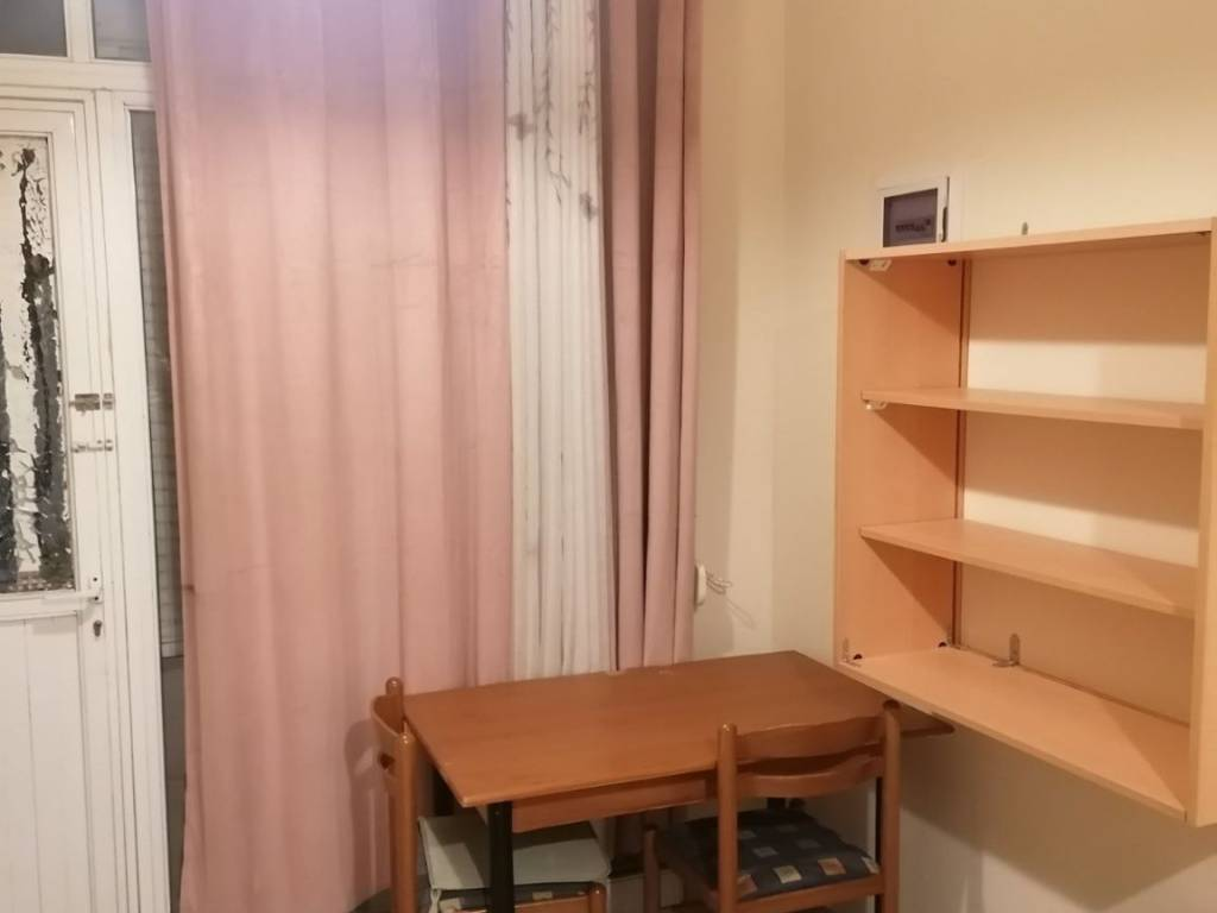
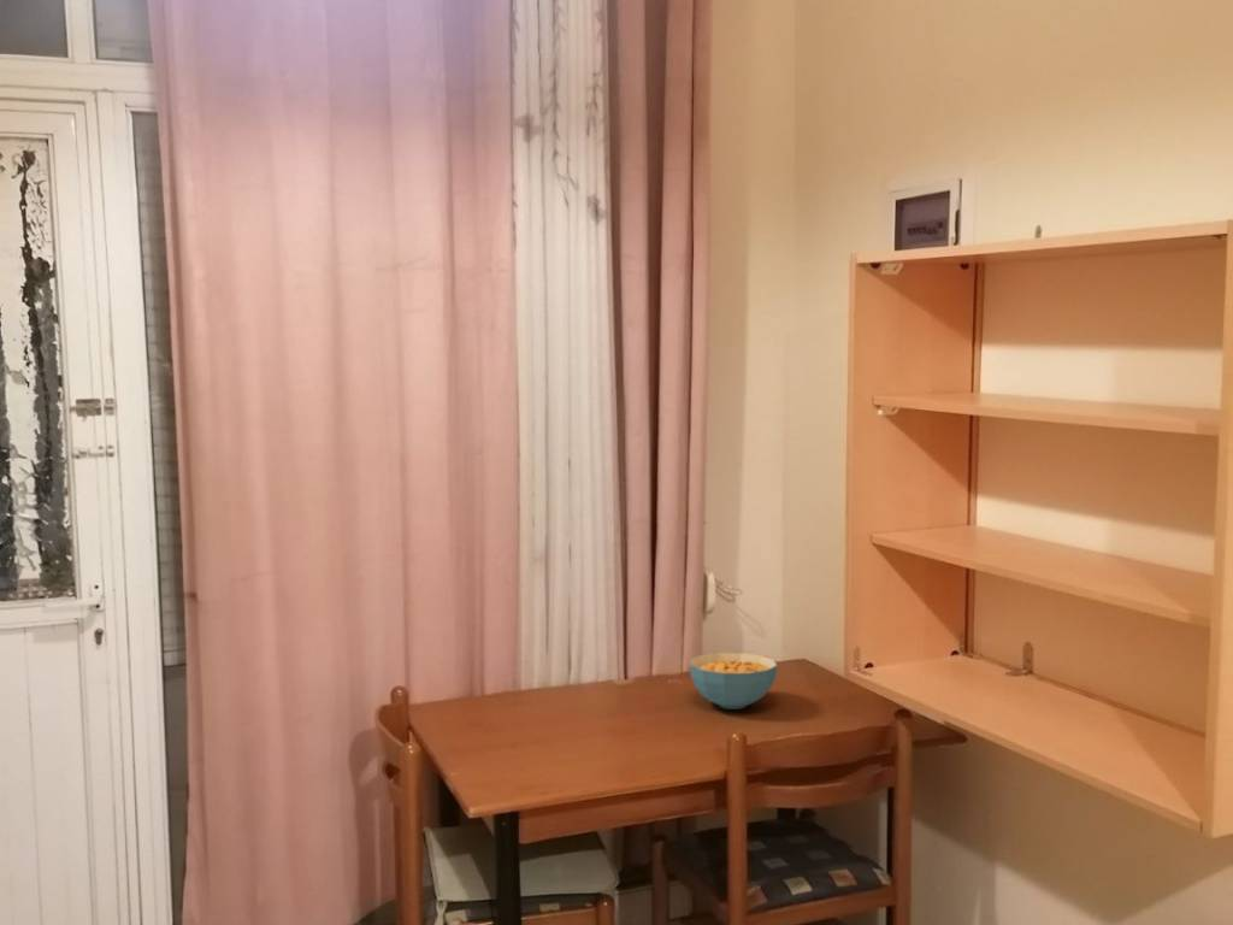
+ cereal bowl [688,652,779,711]
